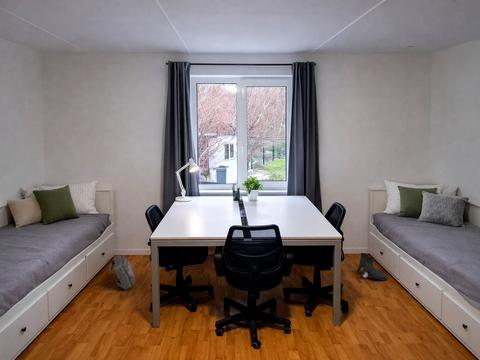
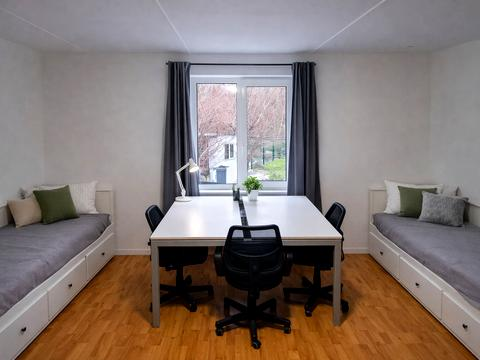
- backpack [109,254,136,291]
- boots [356,252,389,281]
